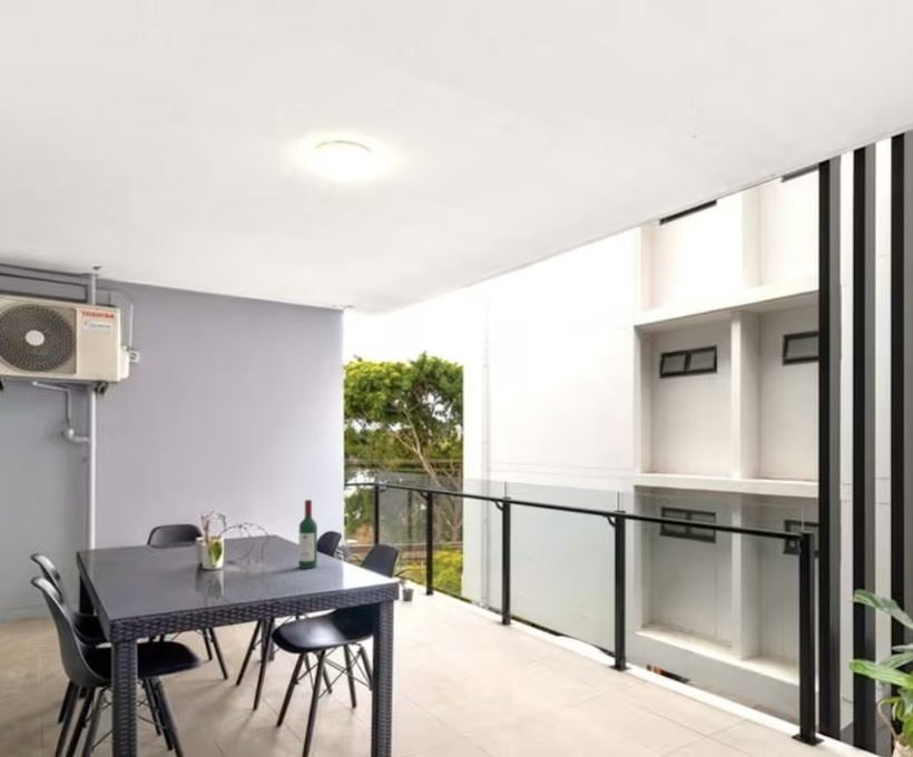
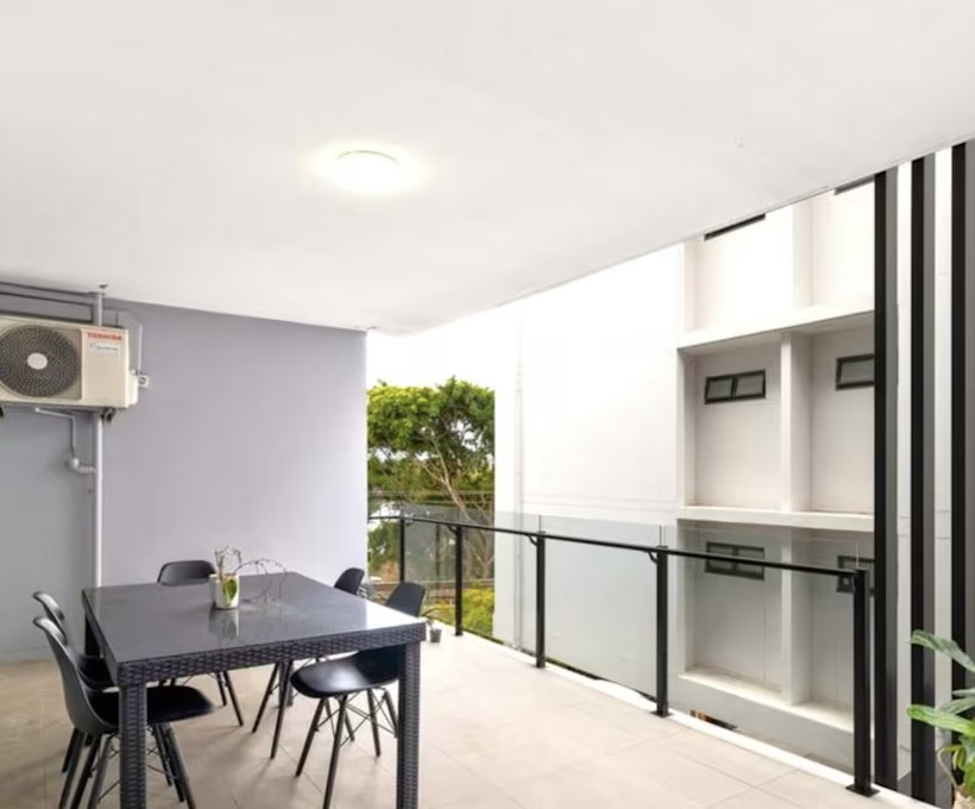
- wine bottle [297,499,318,570]
